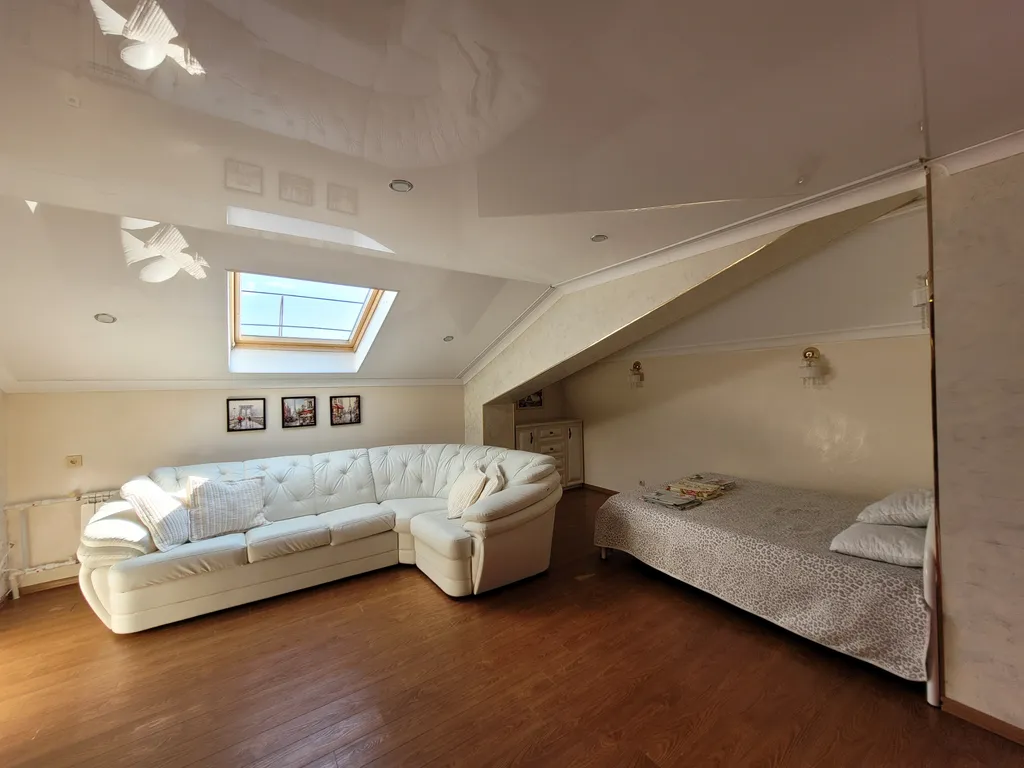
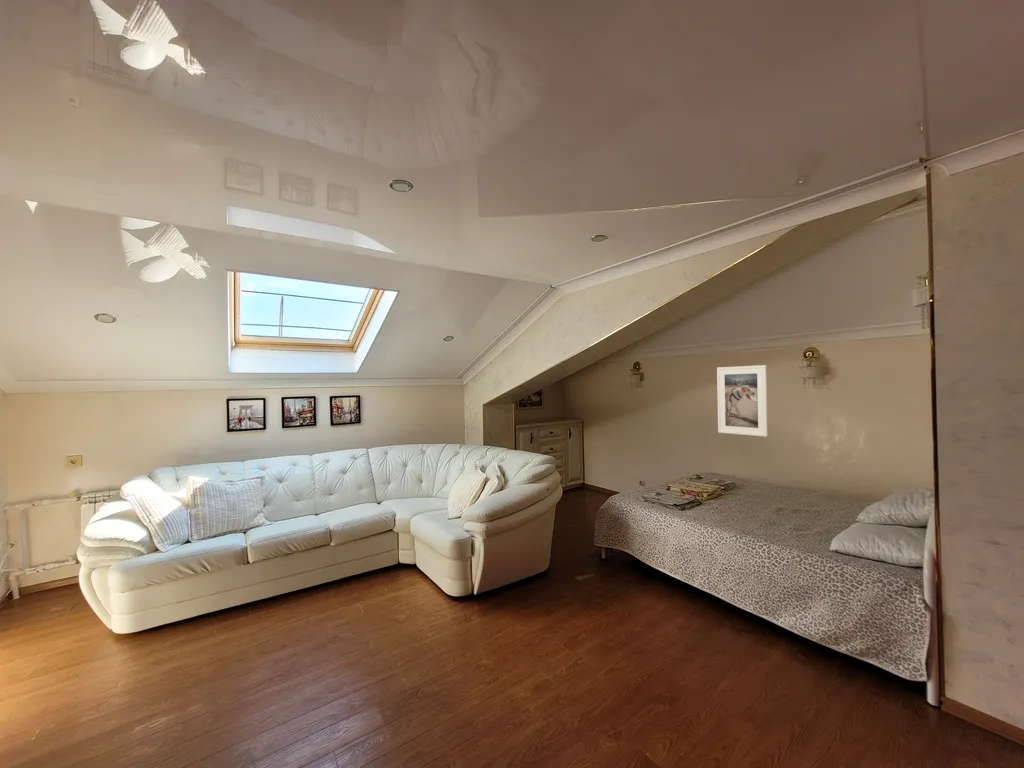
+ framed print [716,364,769,438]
